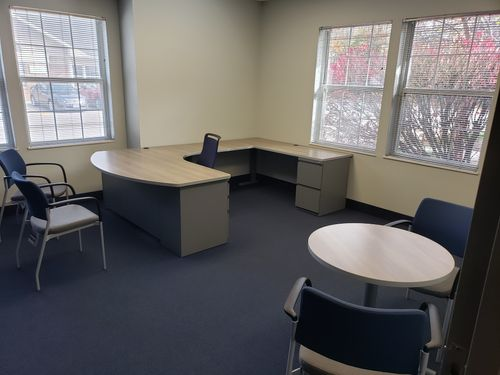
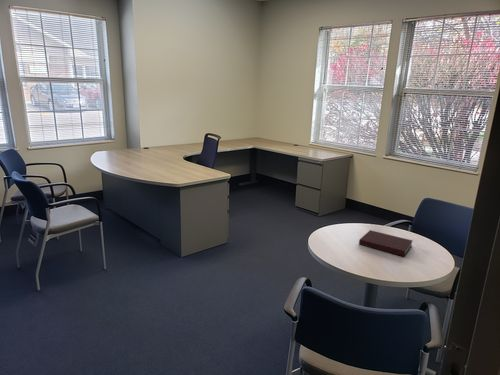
+ notebook [358,229,414,257]
